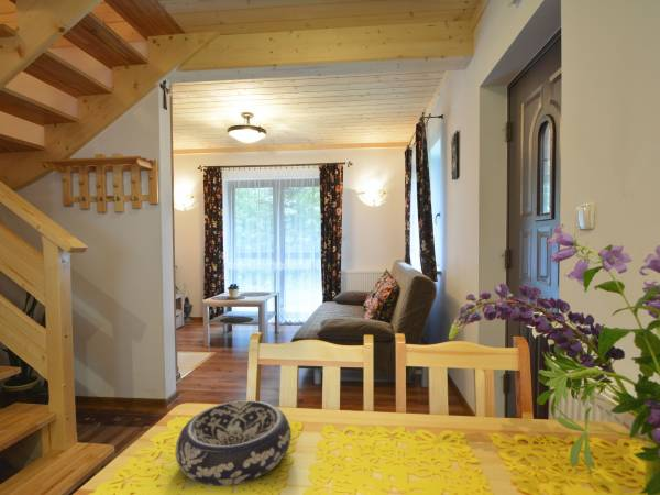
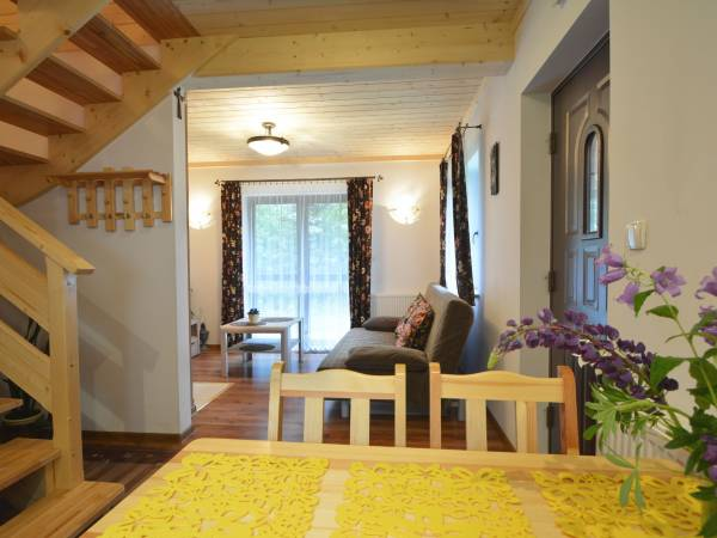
- decorative bowl [175,399,293,487]
